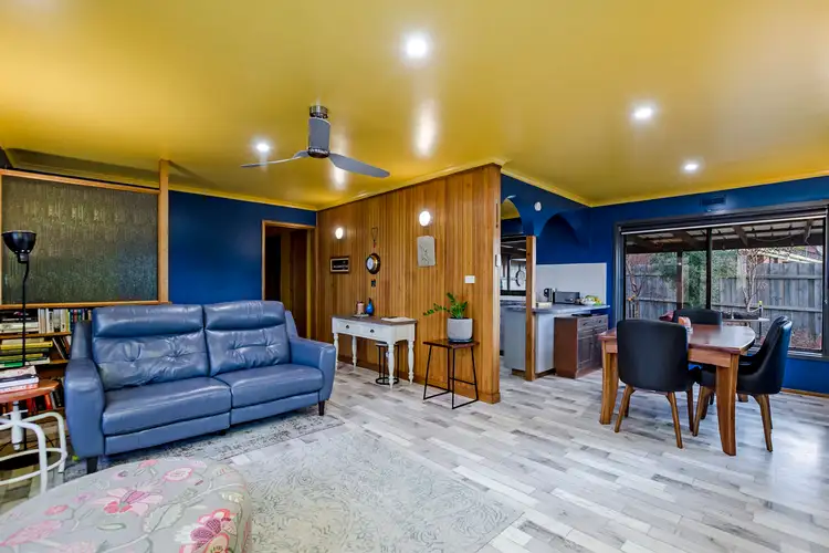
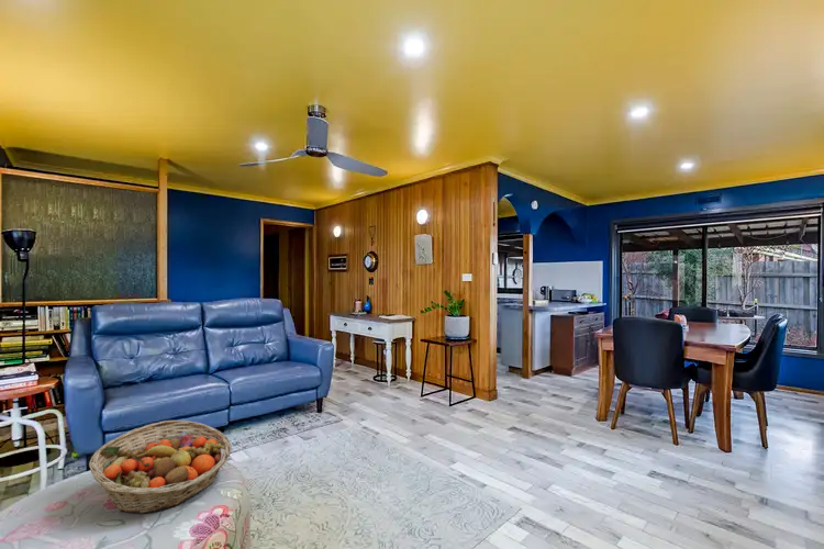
+ fruit basket [88,419,233,515]
